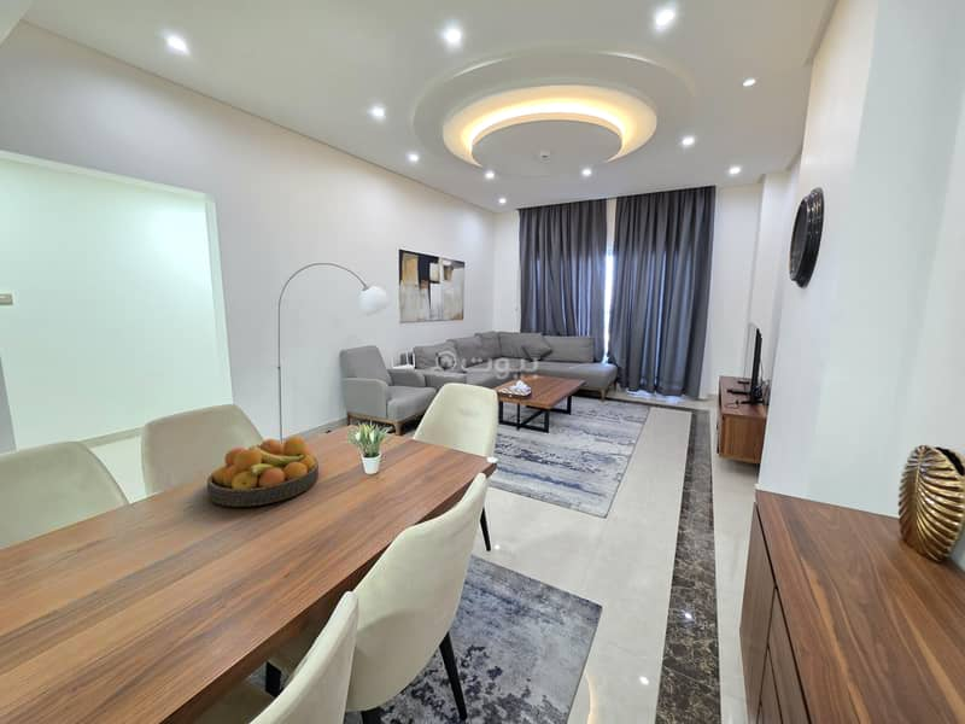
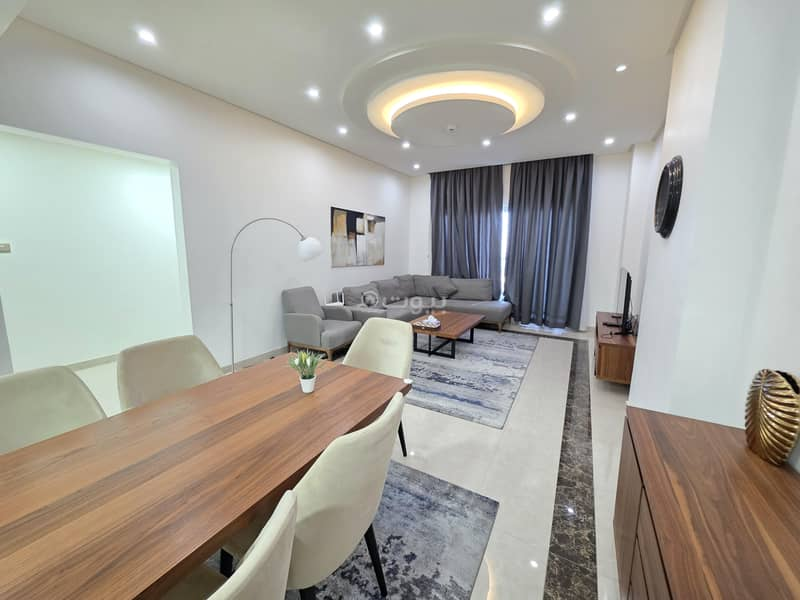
- fruit bowl [206,436,320,508]
